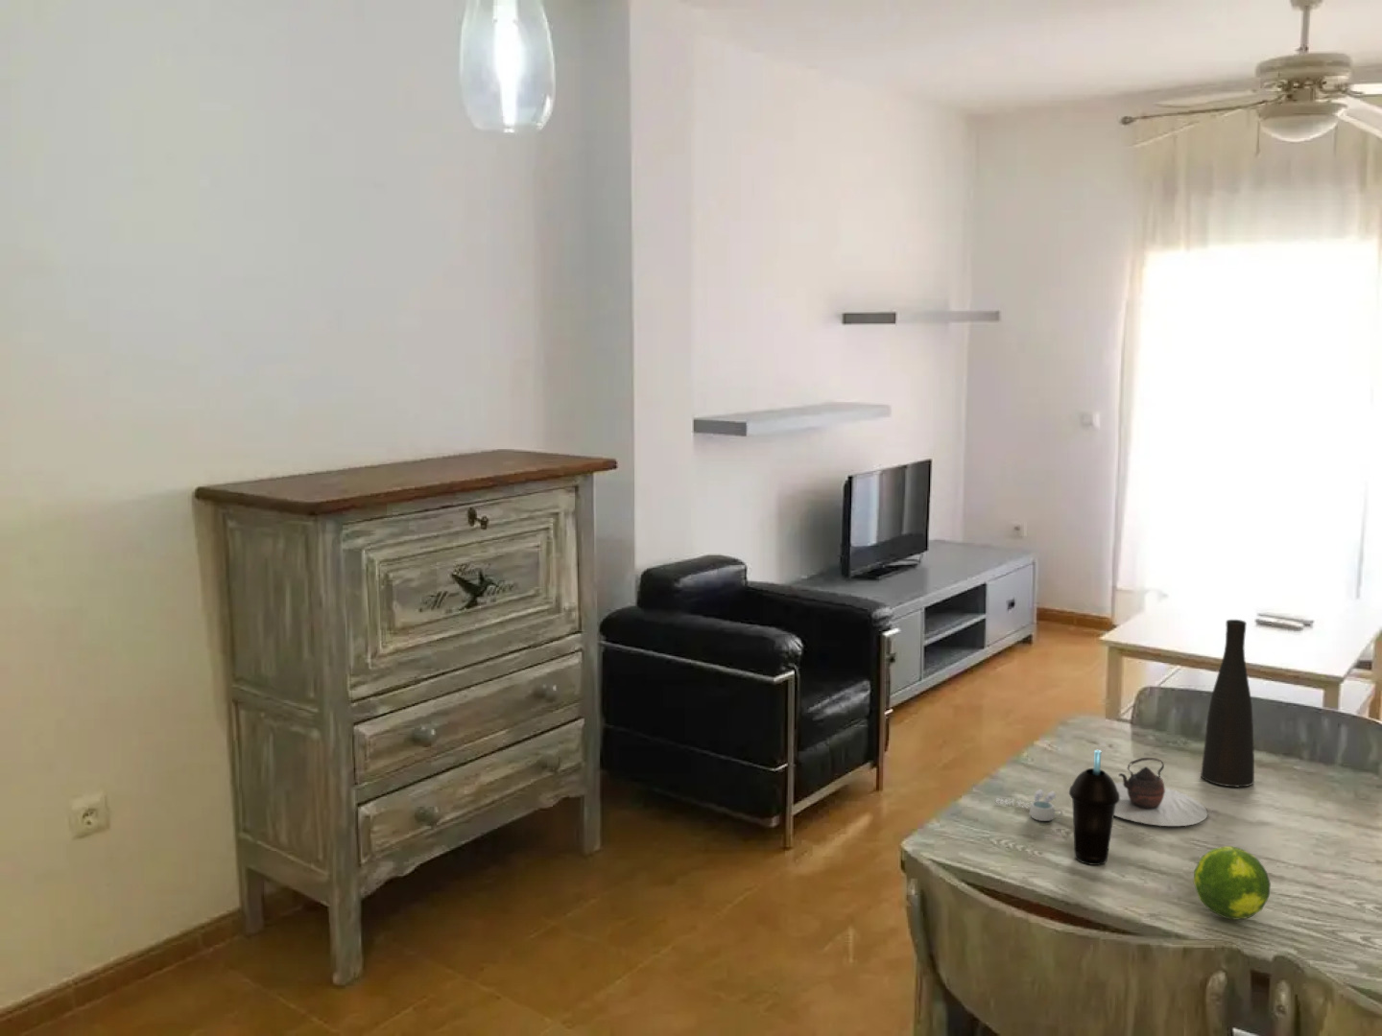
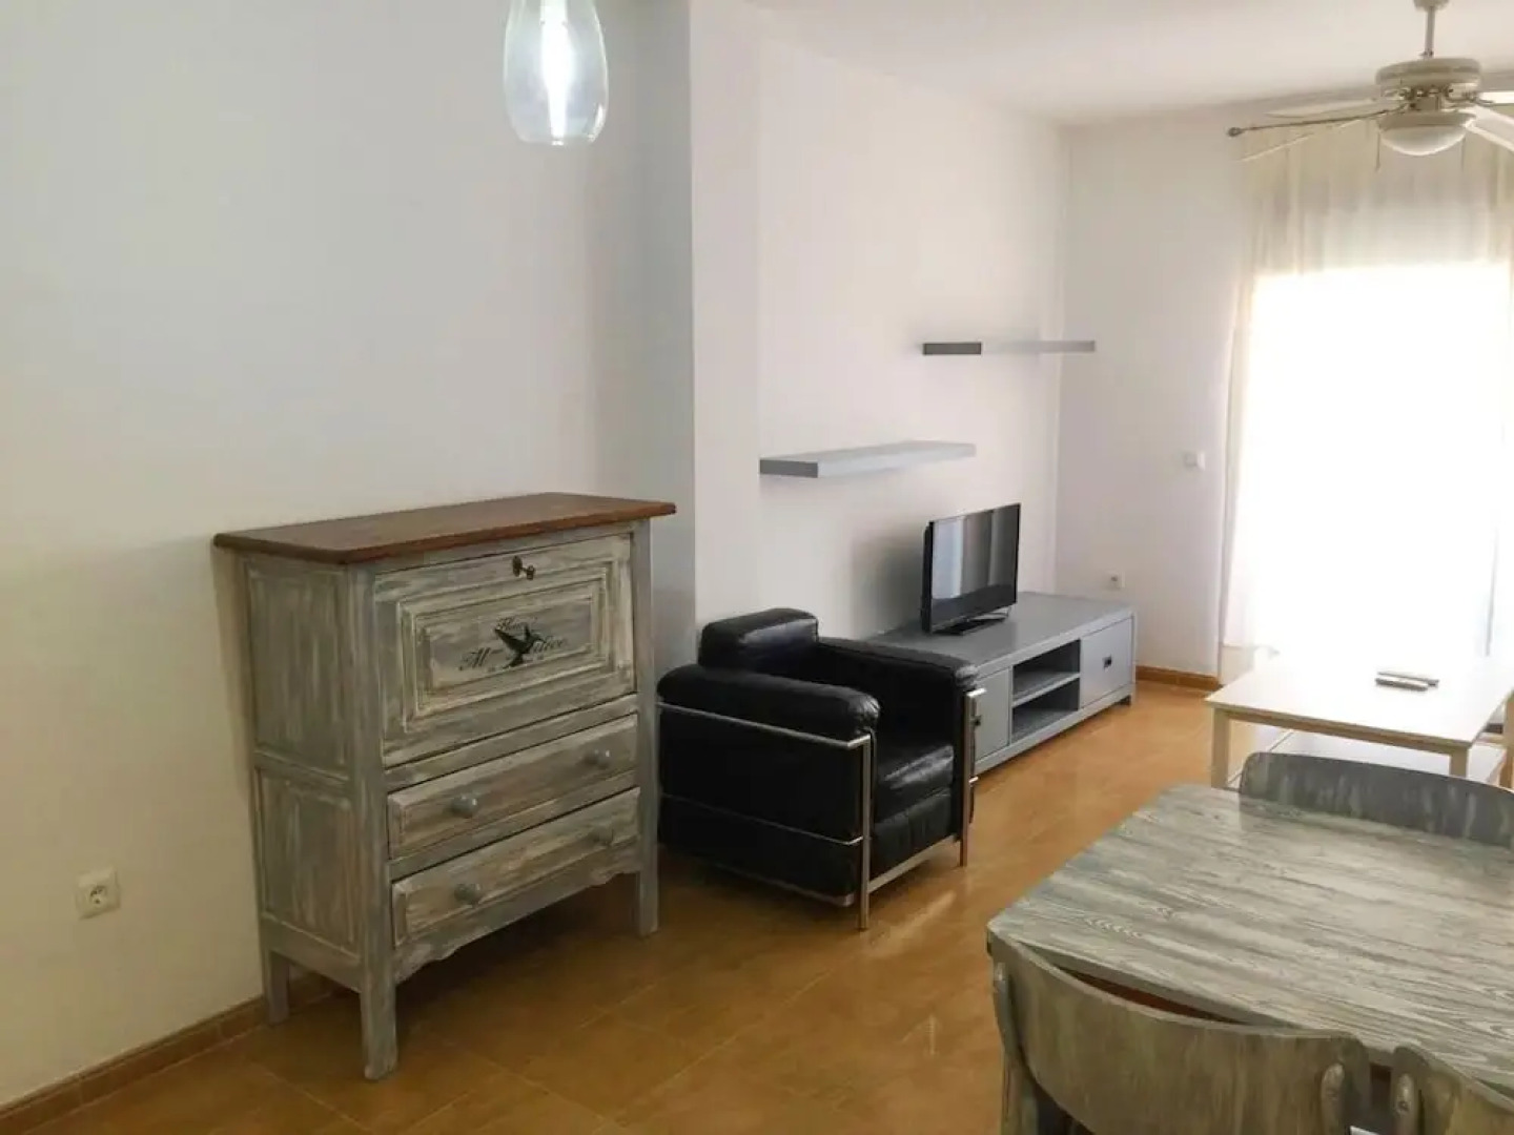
- cup [1069,749,1120,866]
- teapot [1114,756,1208,827]
- fruit [1193,846,1272,920]
- vase [1199,619,1256,788]
- cup [996,789,1063,822]
